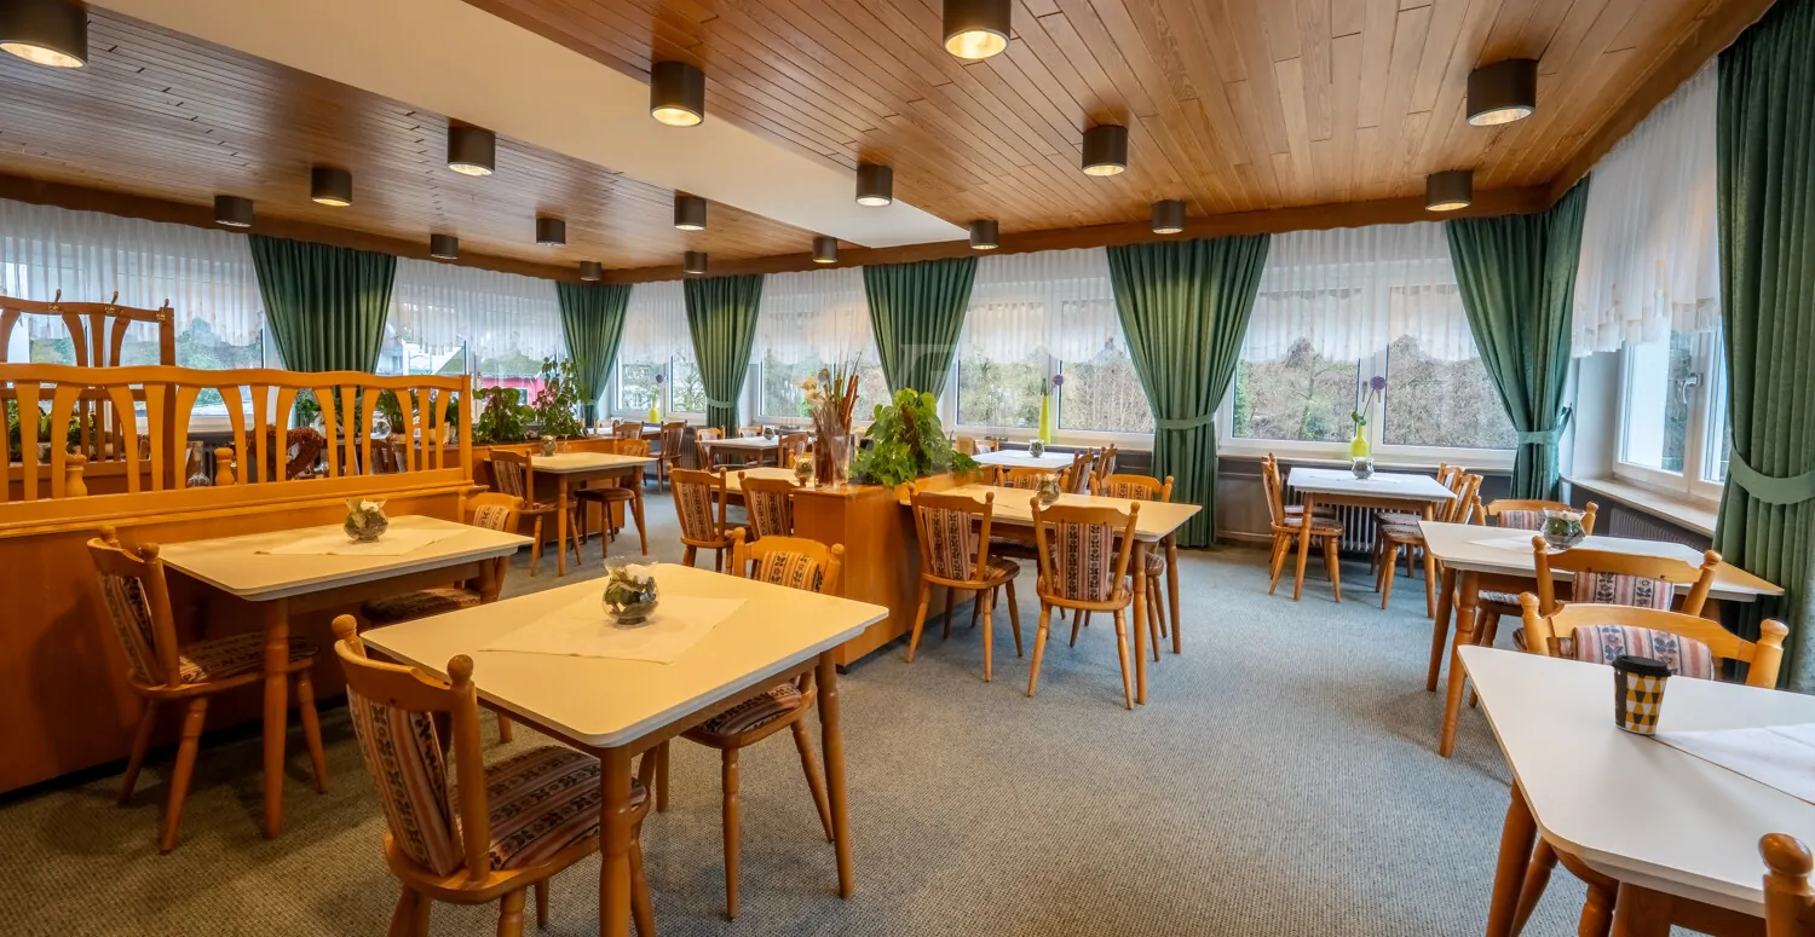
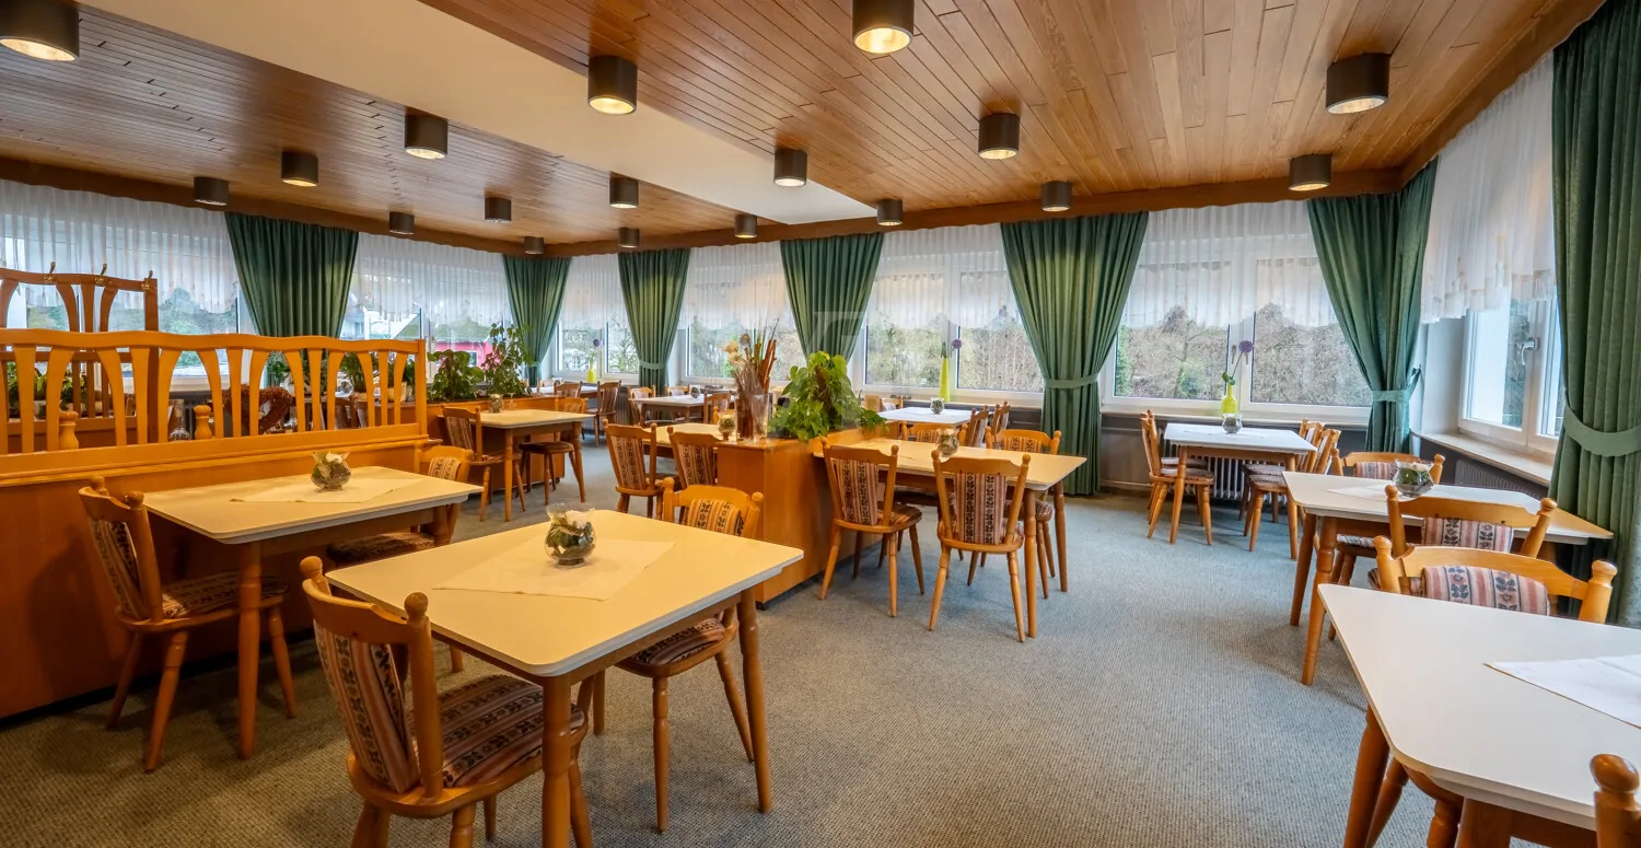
- coffee cup [1609,654,1673,735]
